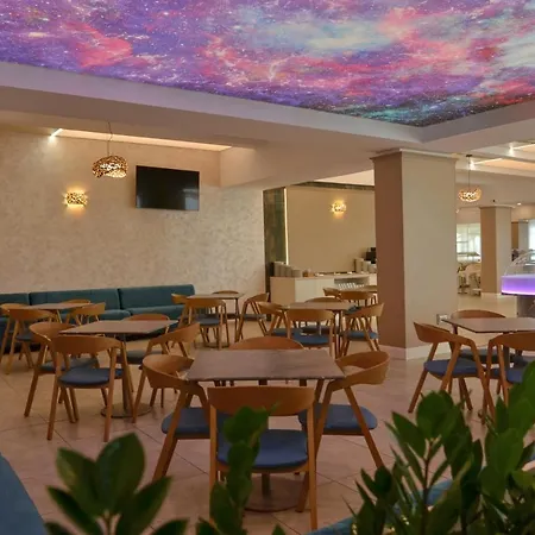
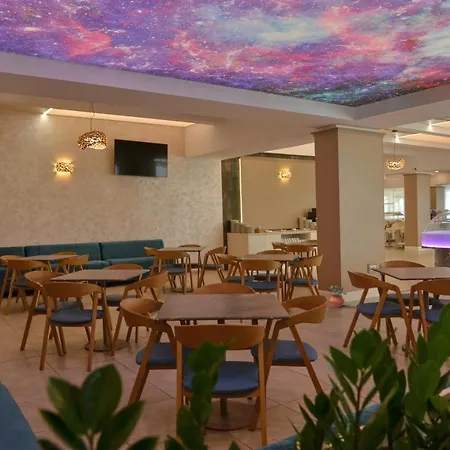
+ potted plant [328,285,348,308]
